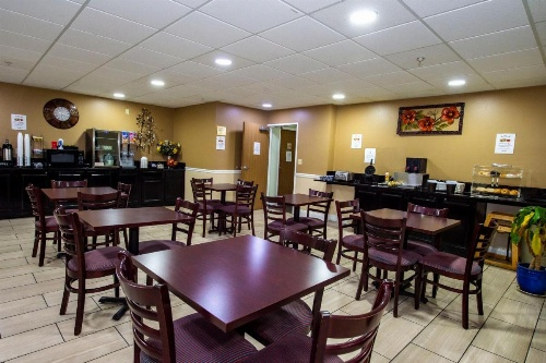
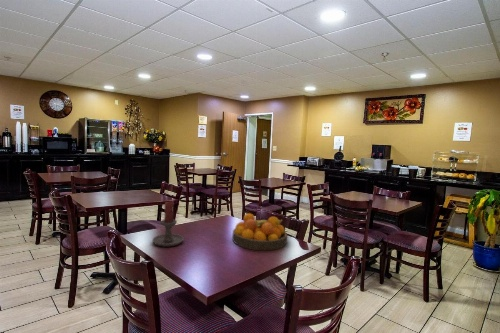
+ candle holder [152,200,185,247]
+ fruit bowl [231,212,288,251]
